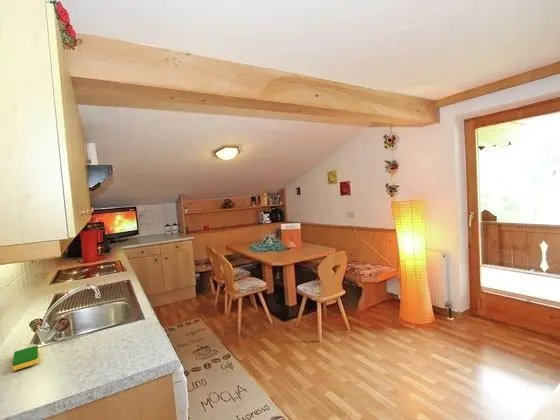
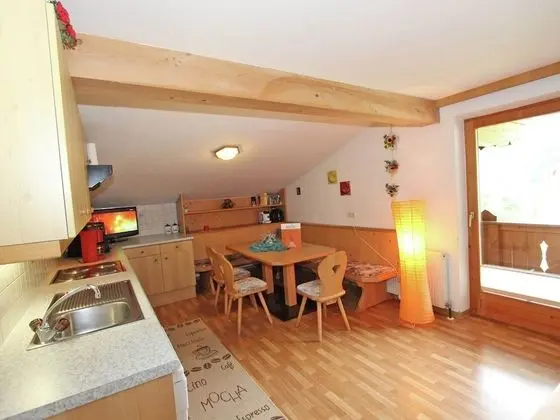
- dish sponge [12,344,40,372]
